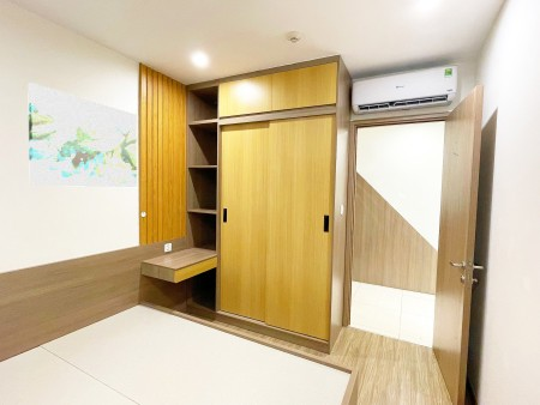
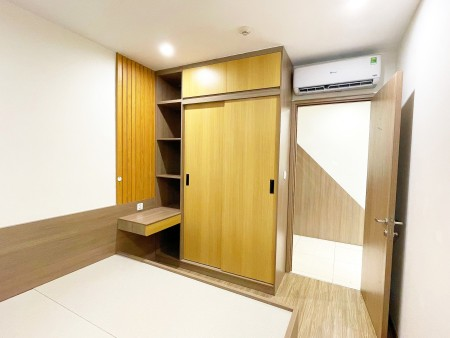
- wall art [26,81,138,188]
